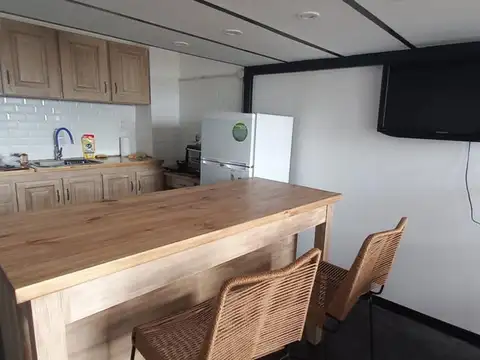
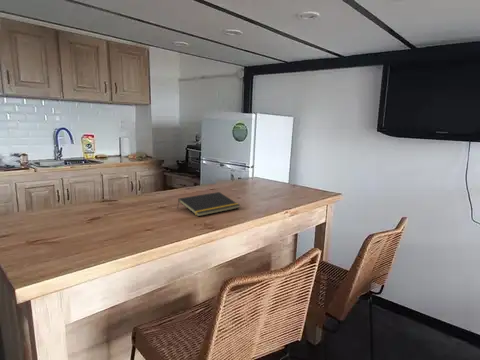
+ notepad [176,191,241,217]
